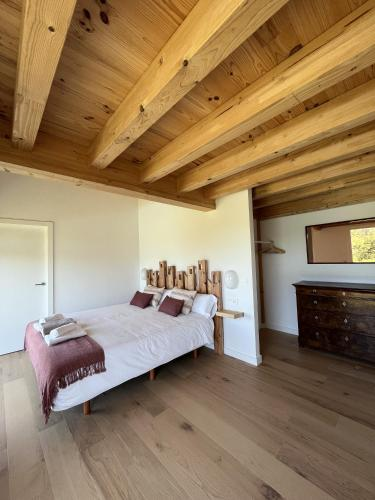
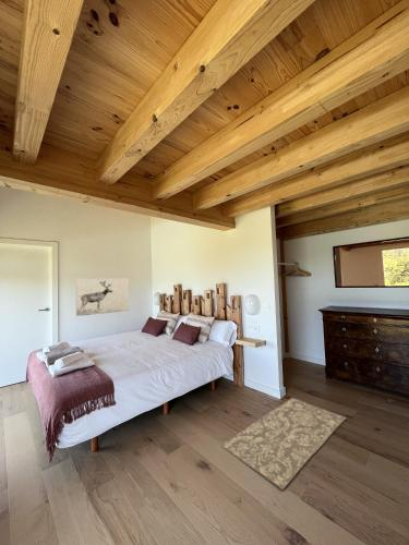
+ rug [219,397,348,491]
+ wall art [75,278,130,317]
